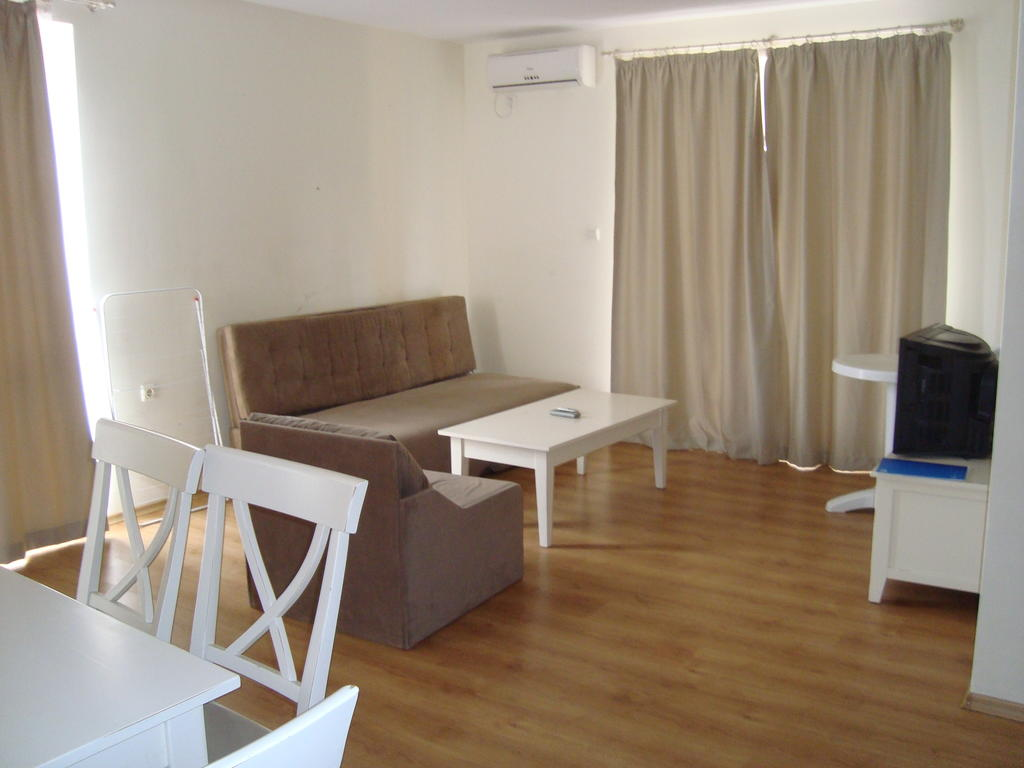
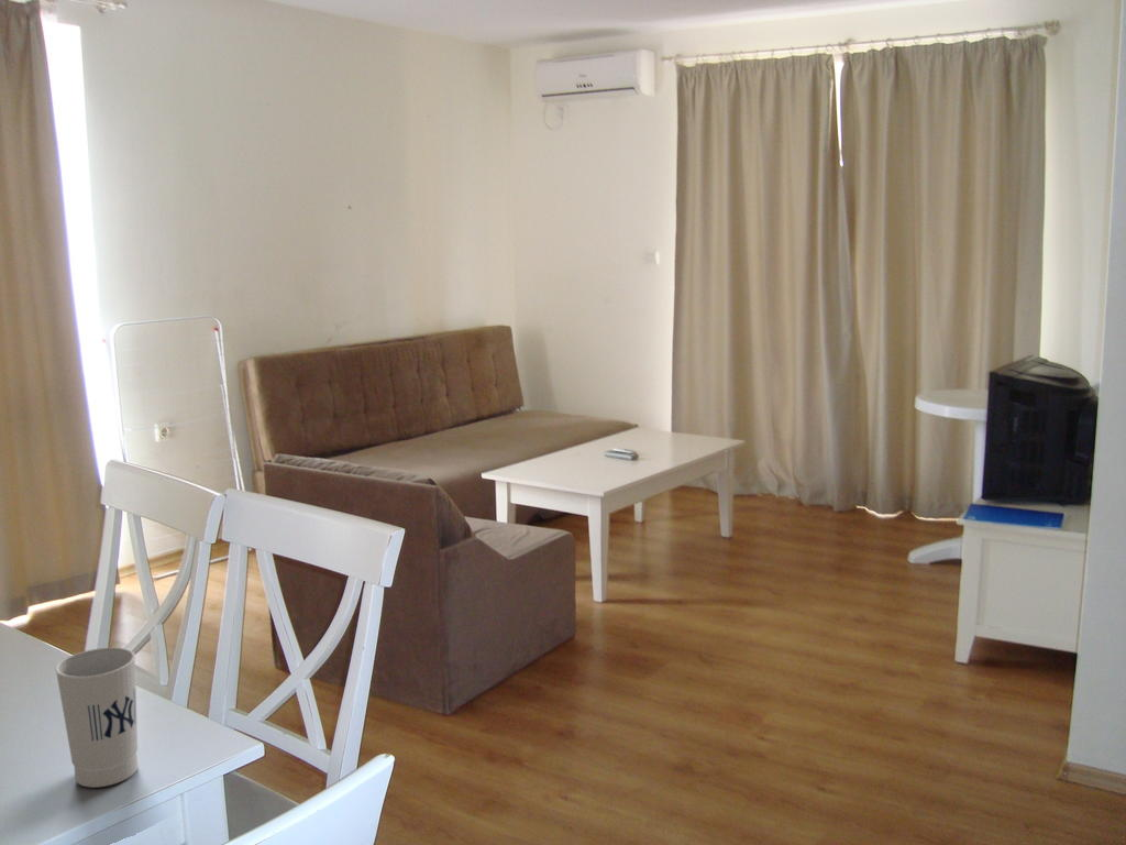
+ cup [54,647,140,789]
